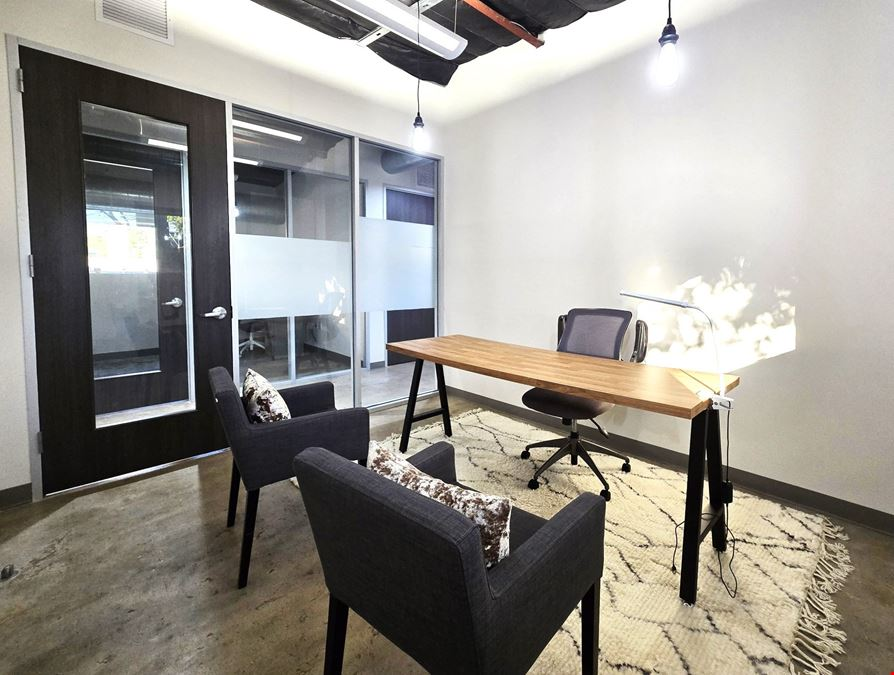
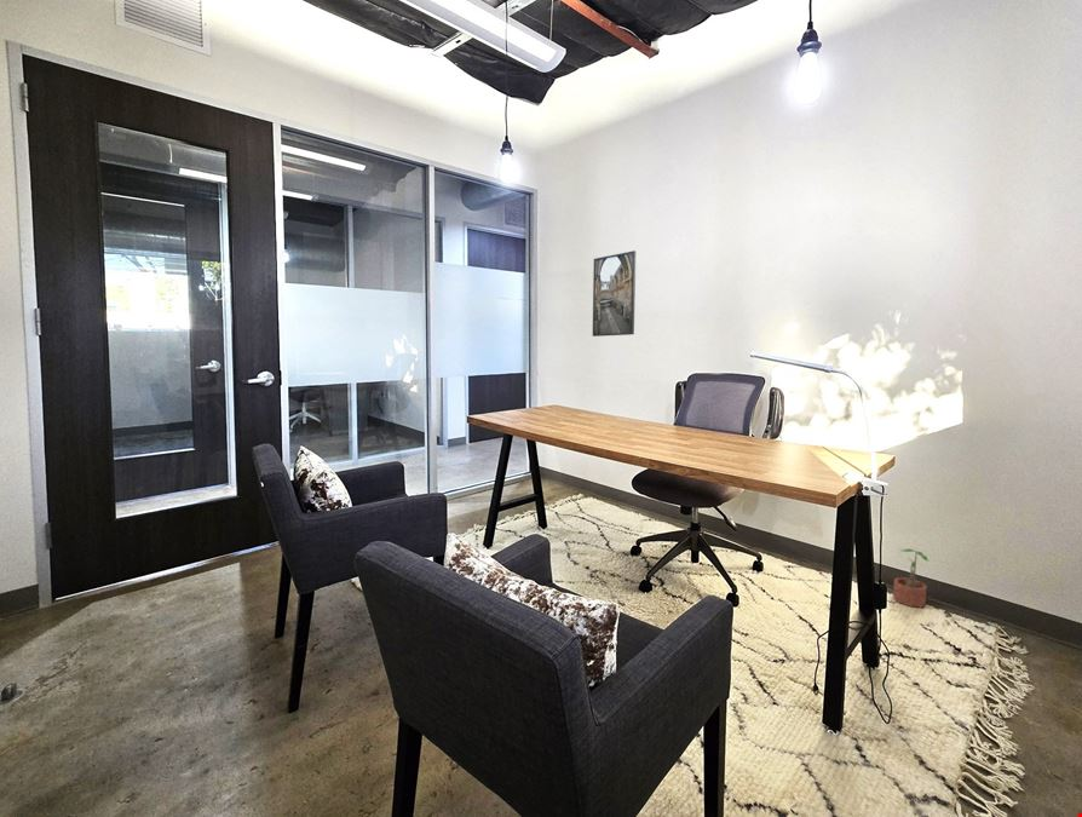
+ potted plant [892,547,931,609]
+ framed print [592,249,637,338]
